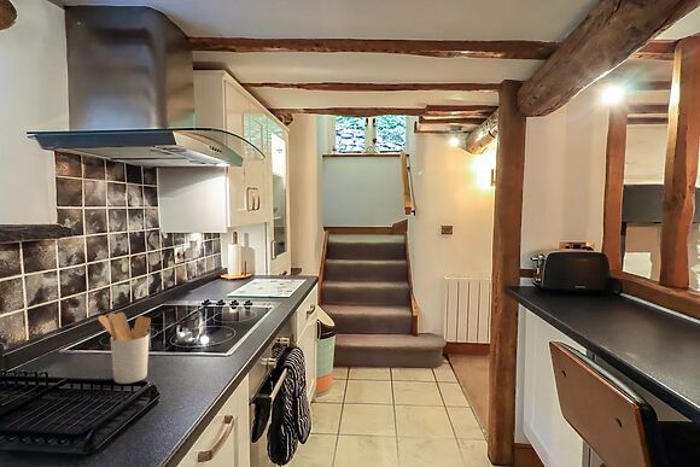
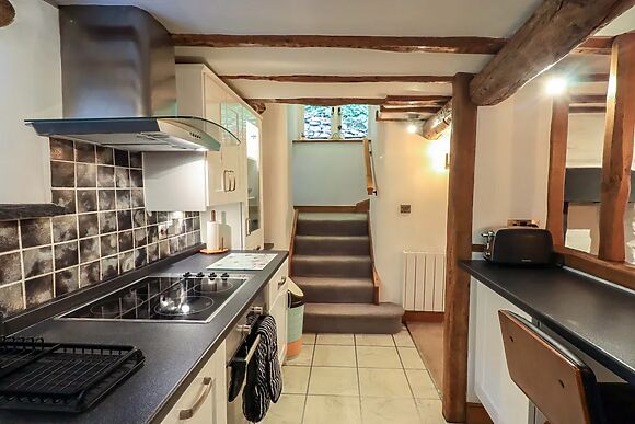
- utensil holder [98,311,152,385]
